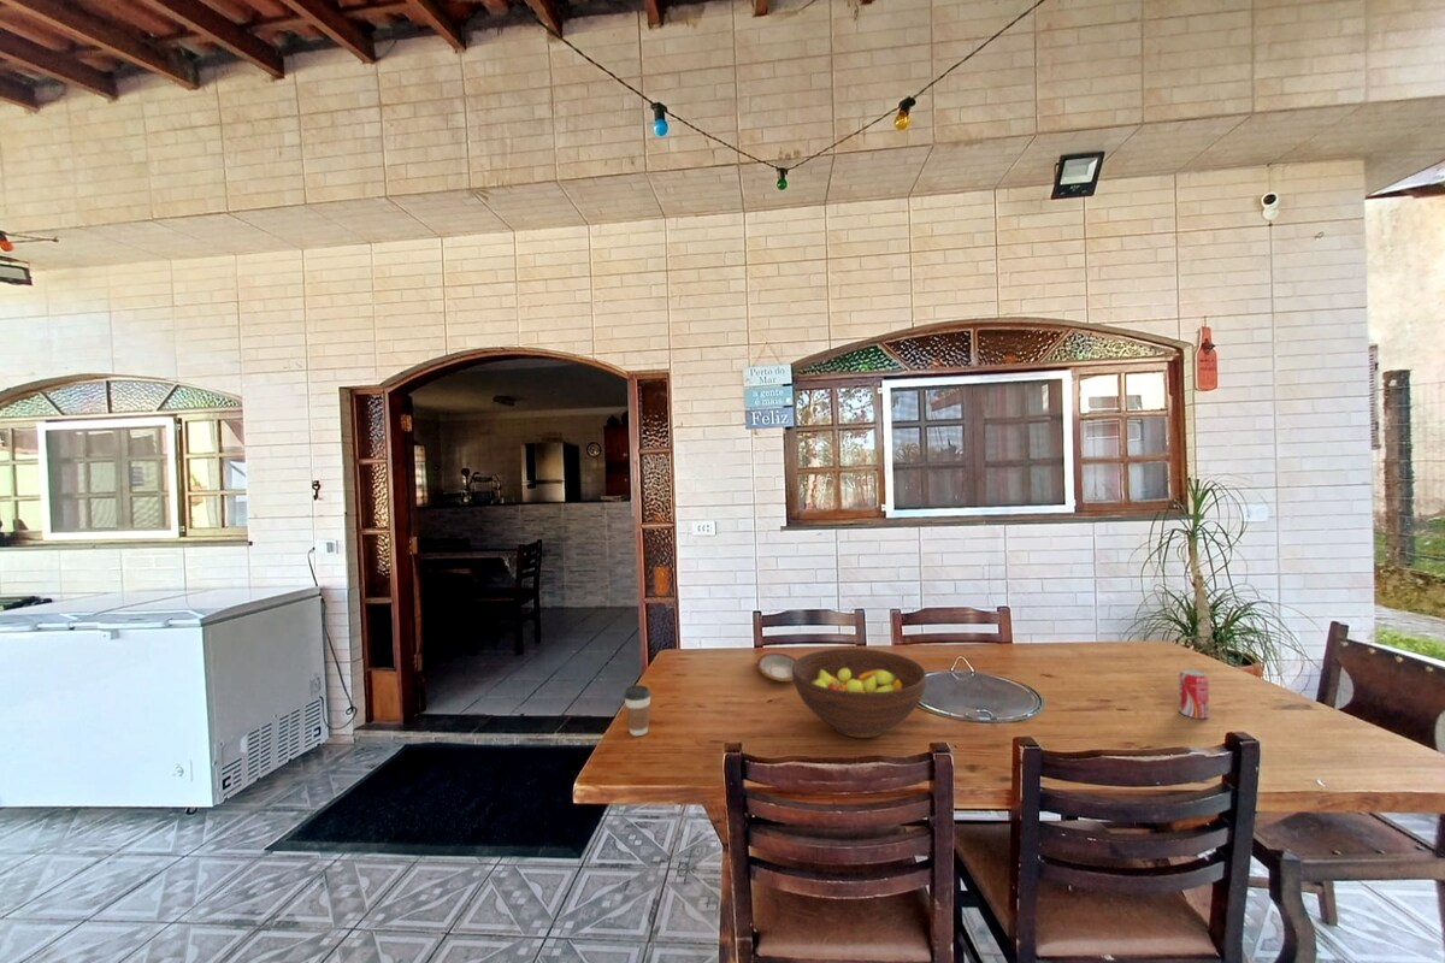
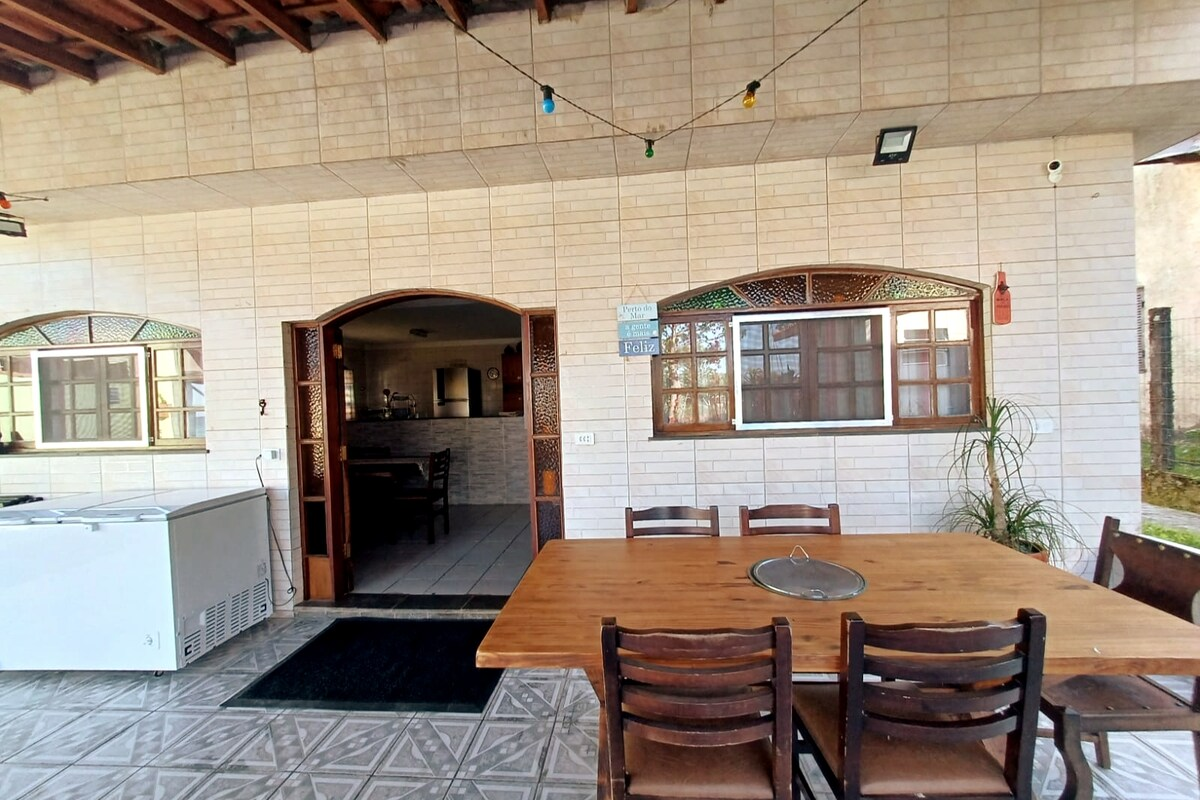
- plate [756,651,797,683]
- beverage can [1178,668,1210,720]
- fruit bowl [792,648,927,739]
- coffee cup [623,684,653,737]
